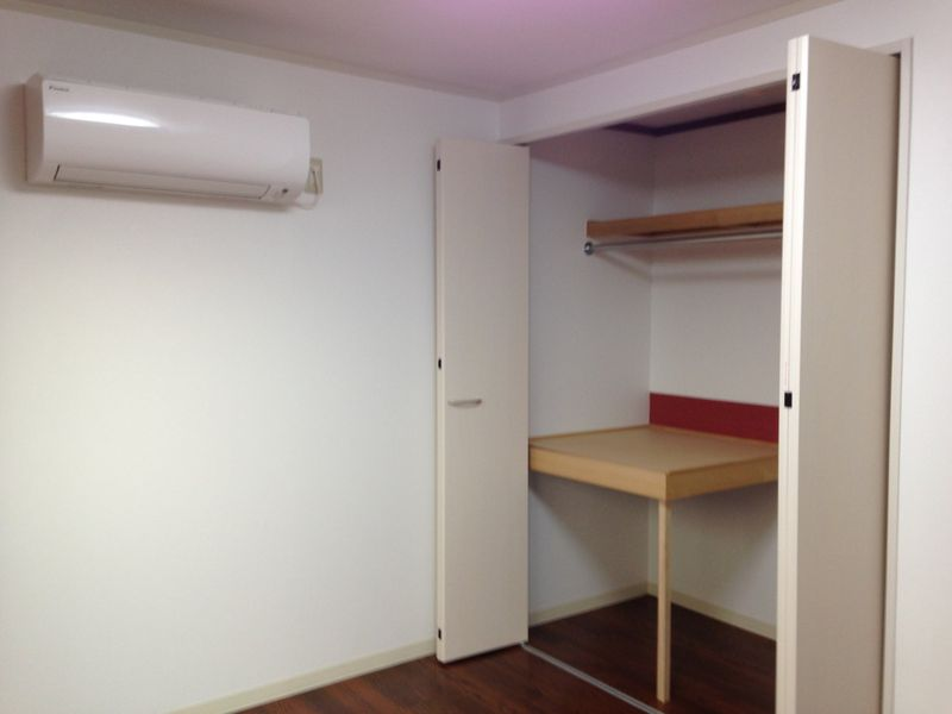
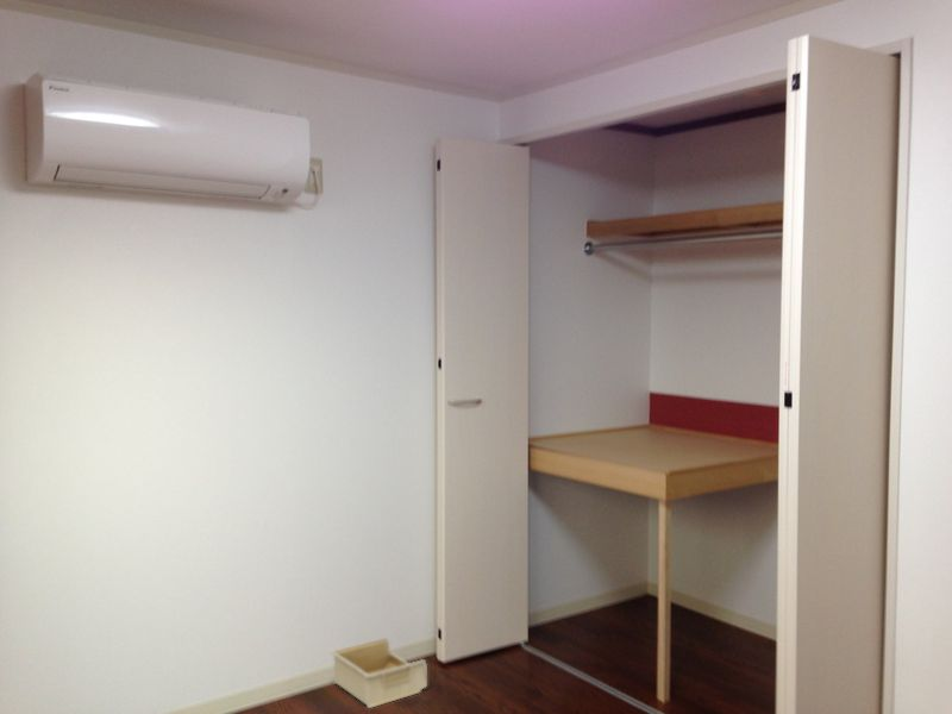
+ storage bin [330,637,428,709]
